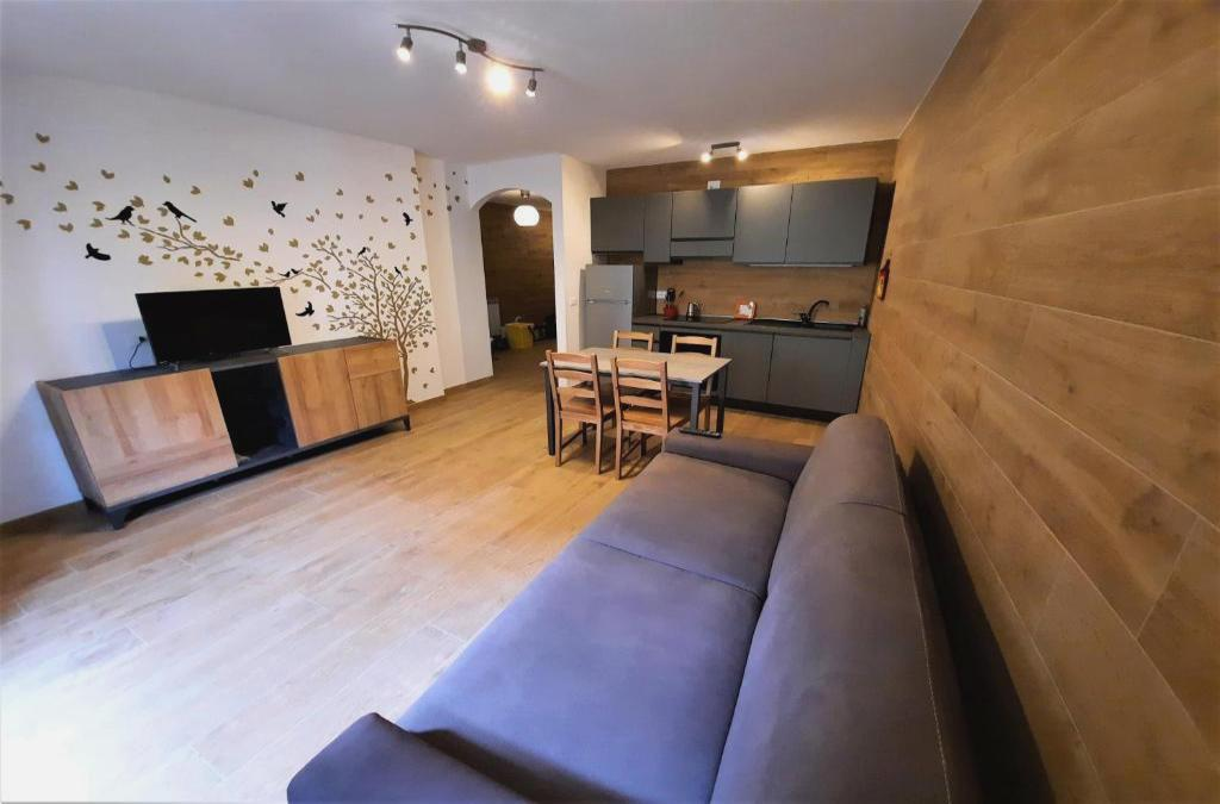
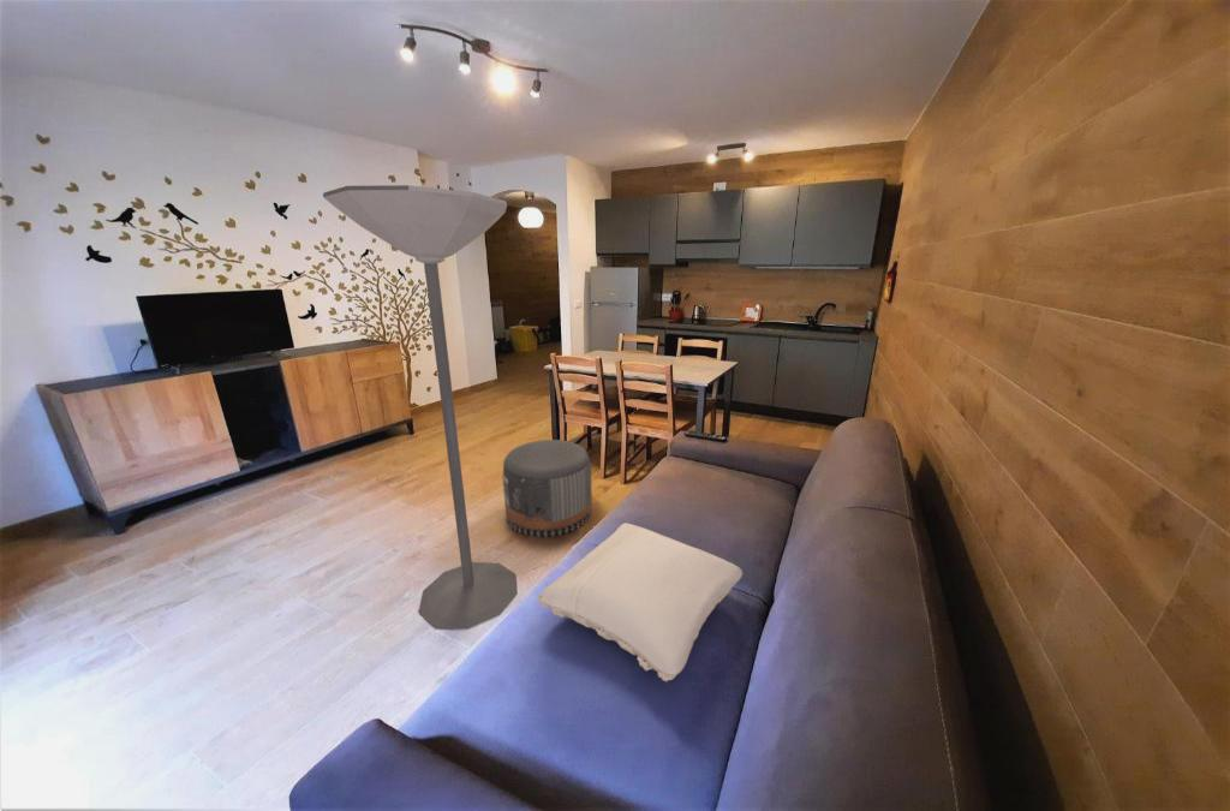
+ pillow [536,521,744,682]
+ floor lamp [322,184,519,630]
+ pouf [502,439,593,538]
